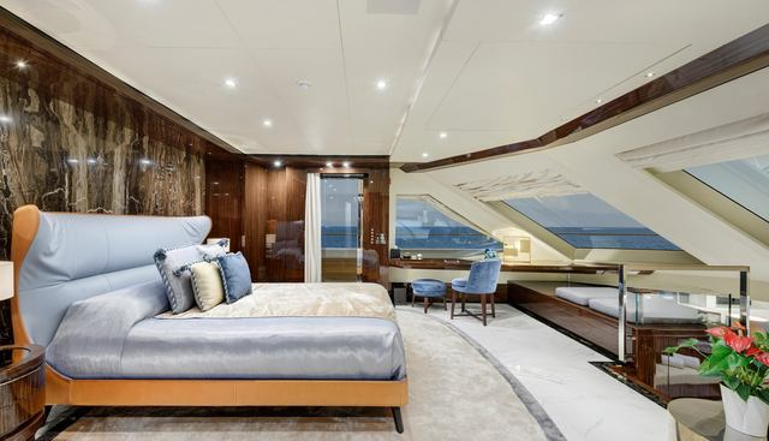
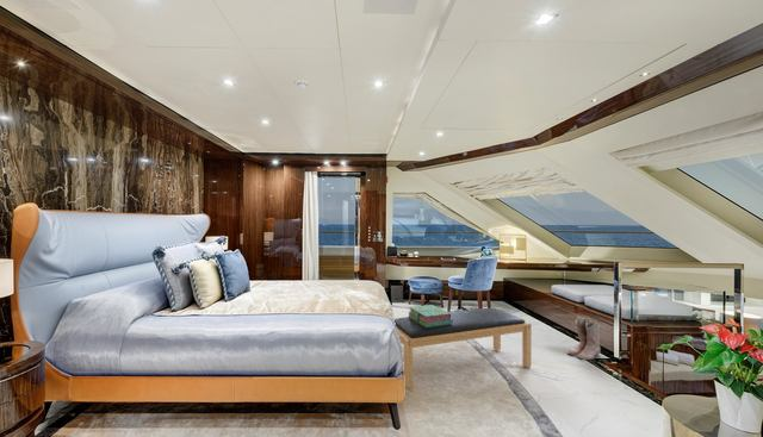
+ stack of books [408,304,453,327]
+ bench [393,307,533,391]
+ boots [566,316,602,361]
